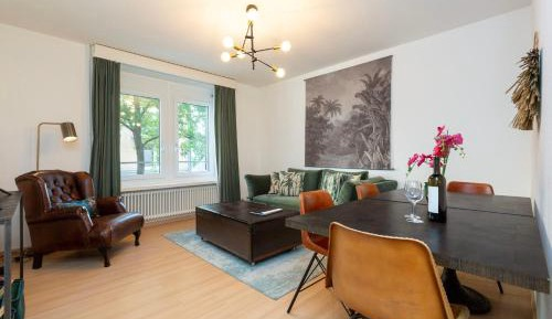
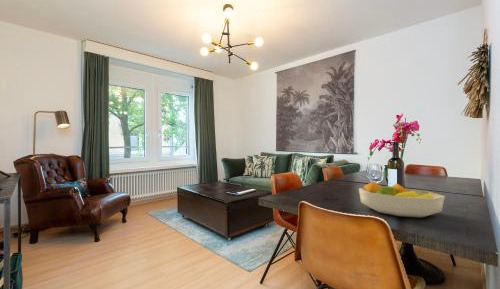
+ fruit bowl [358,180,446,218]
